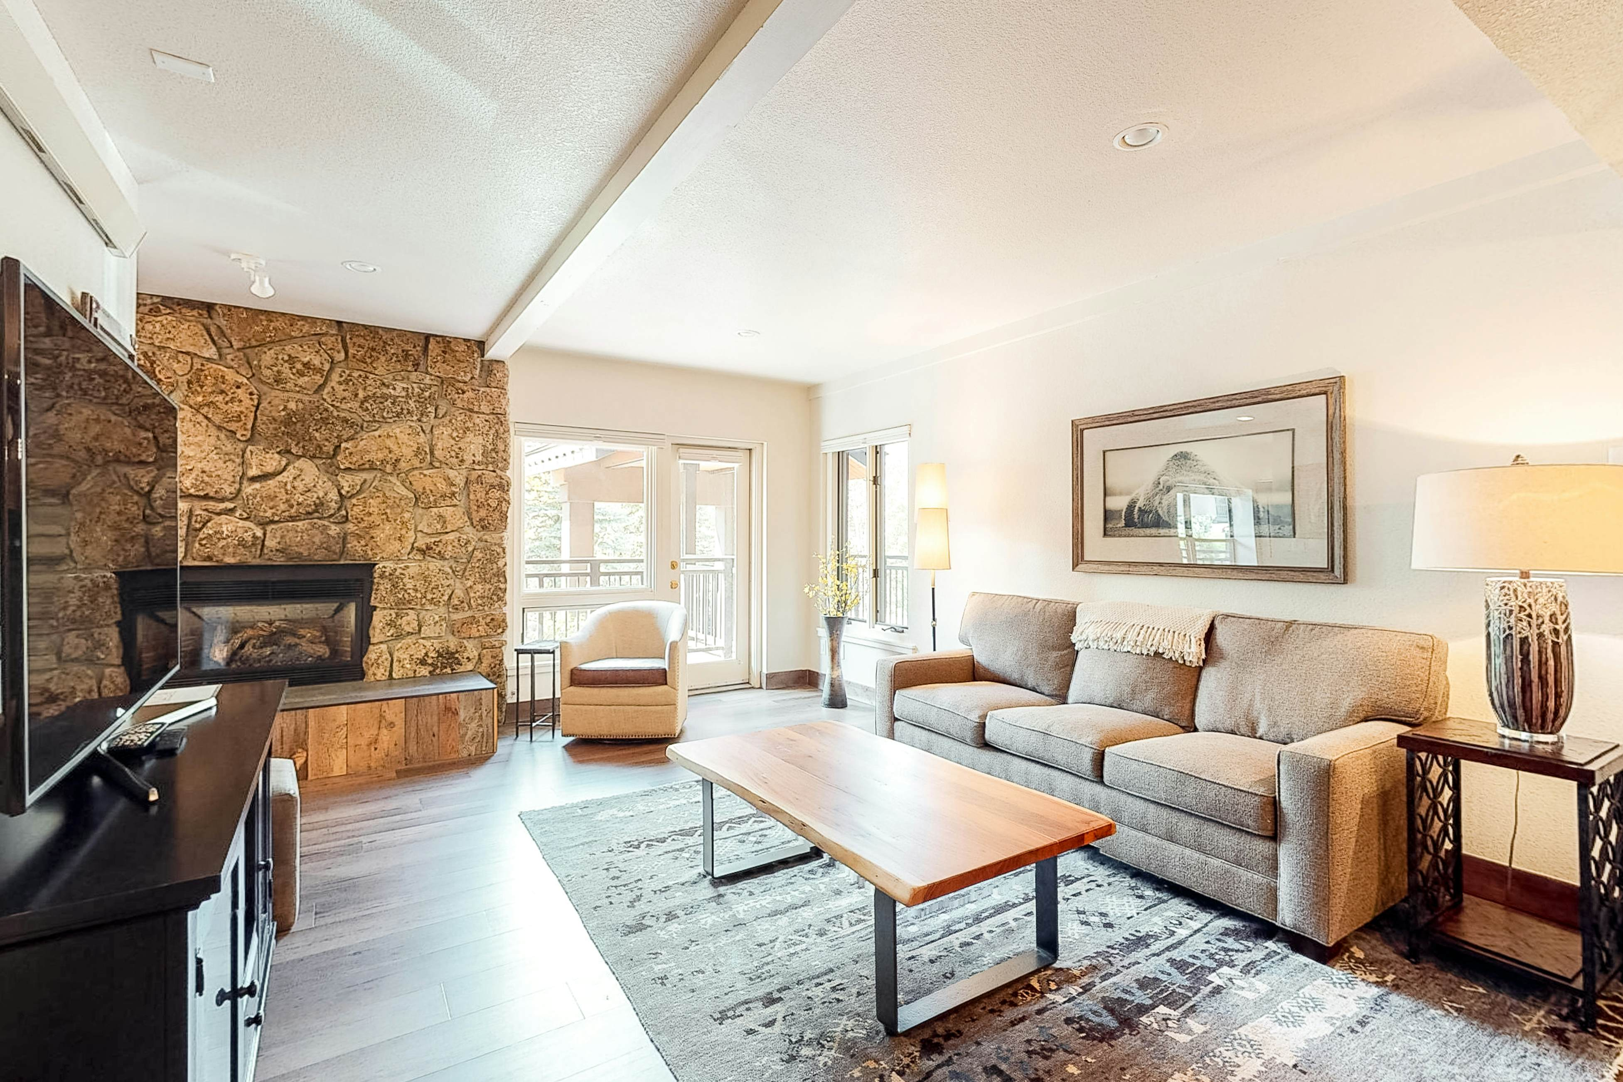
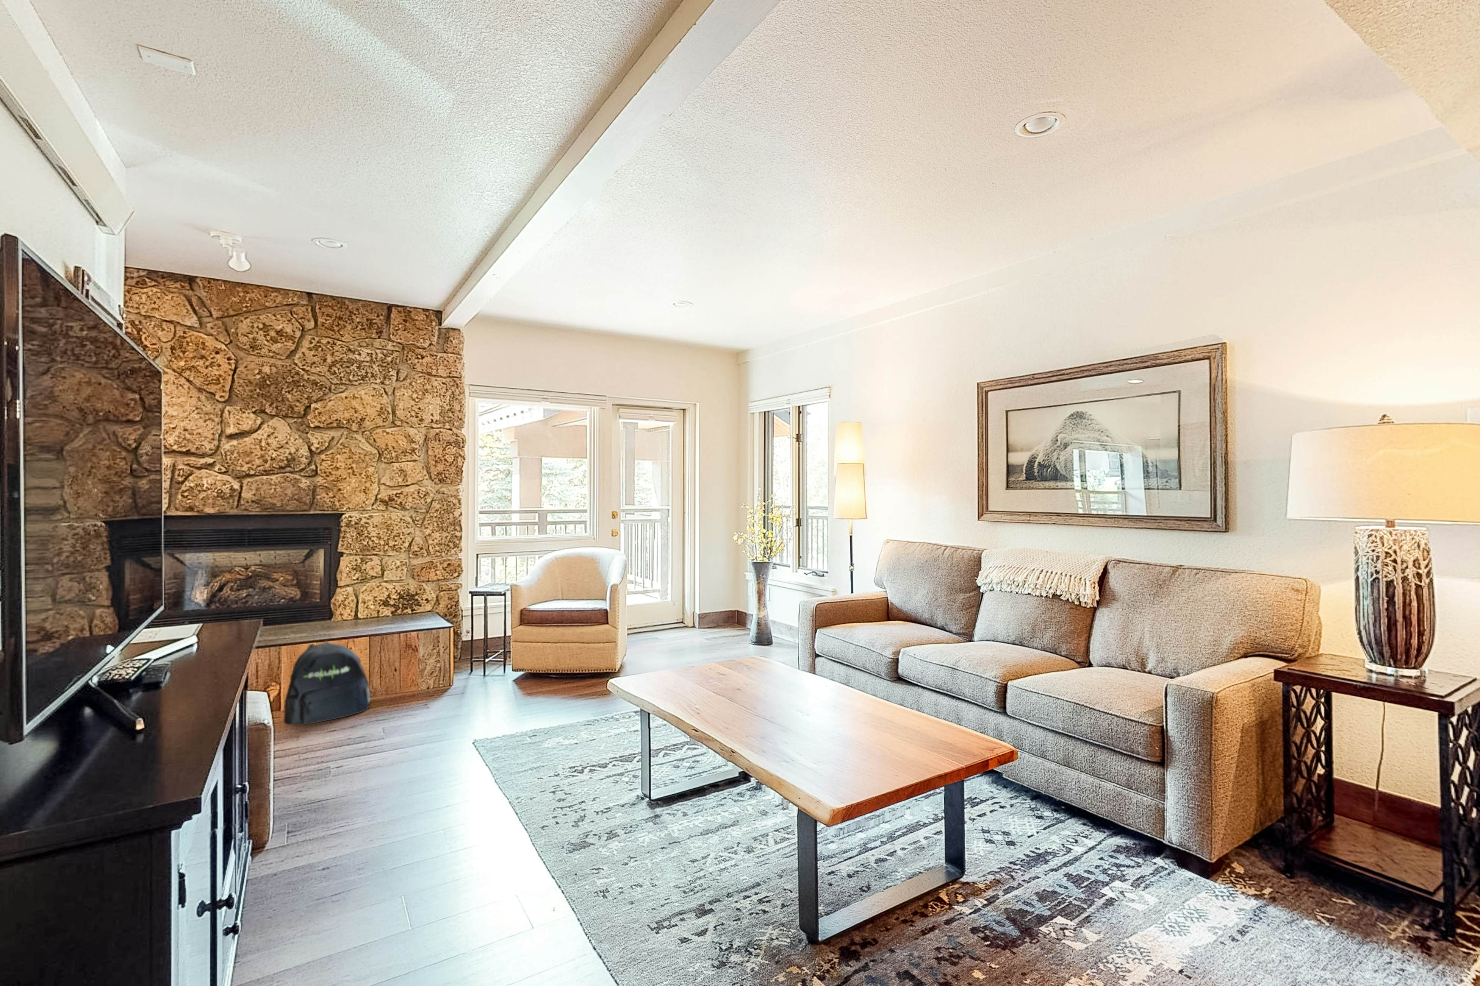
+ backpack [283,640,371,725]
